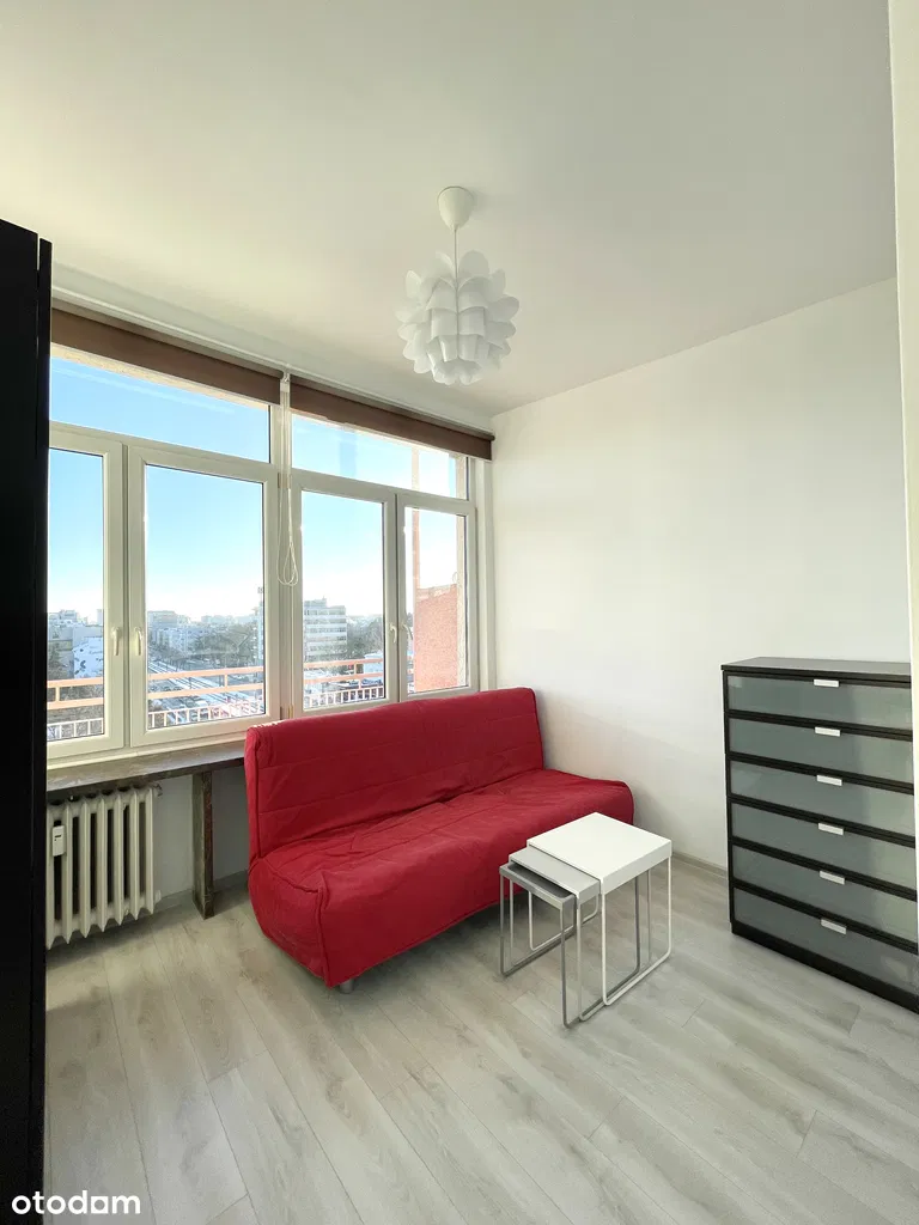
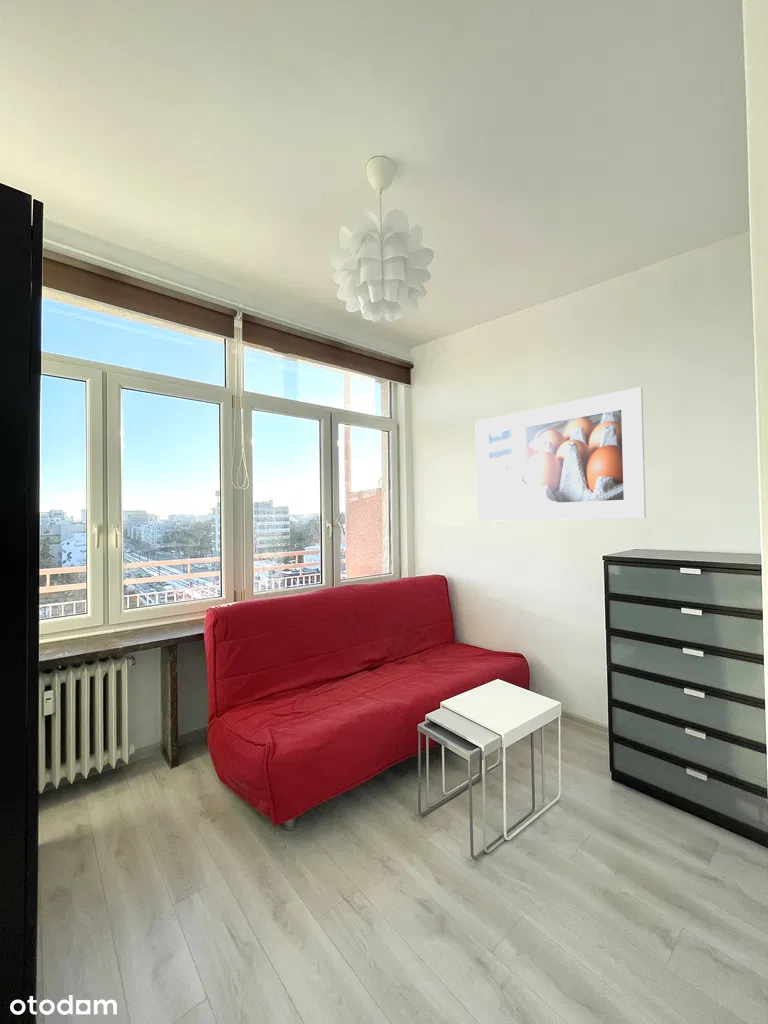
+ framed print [474,386,647,522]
